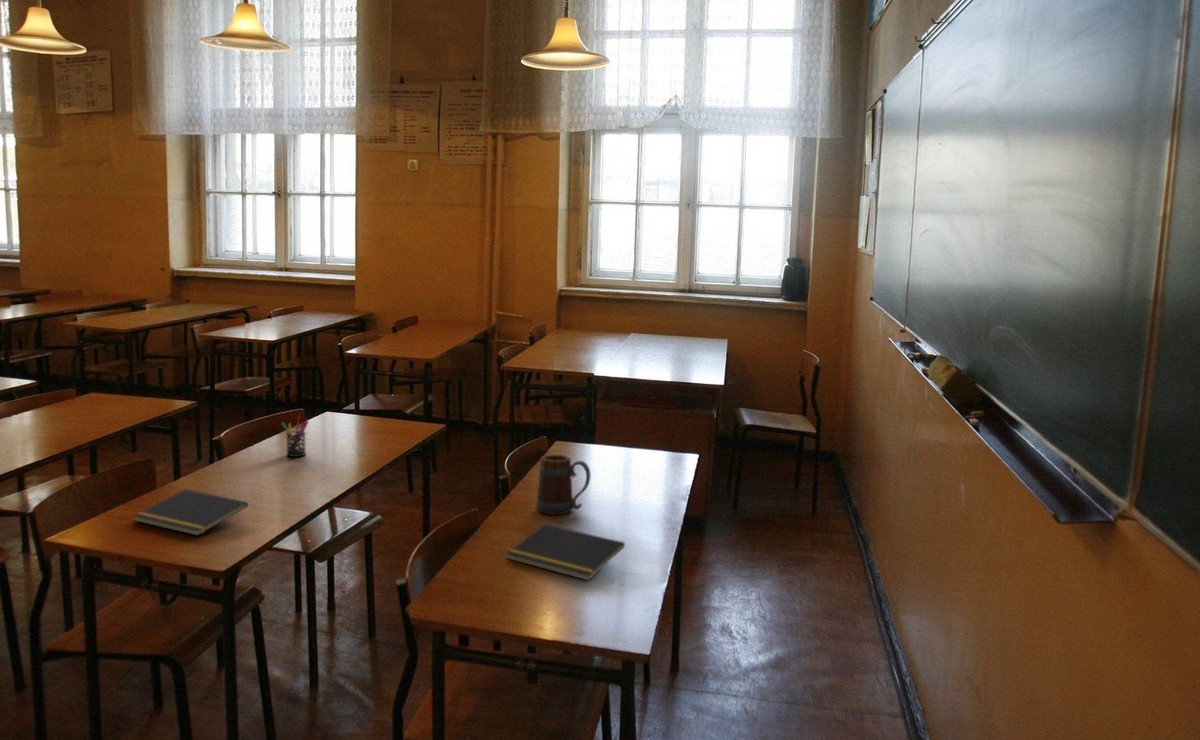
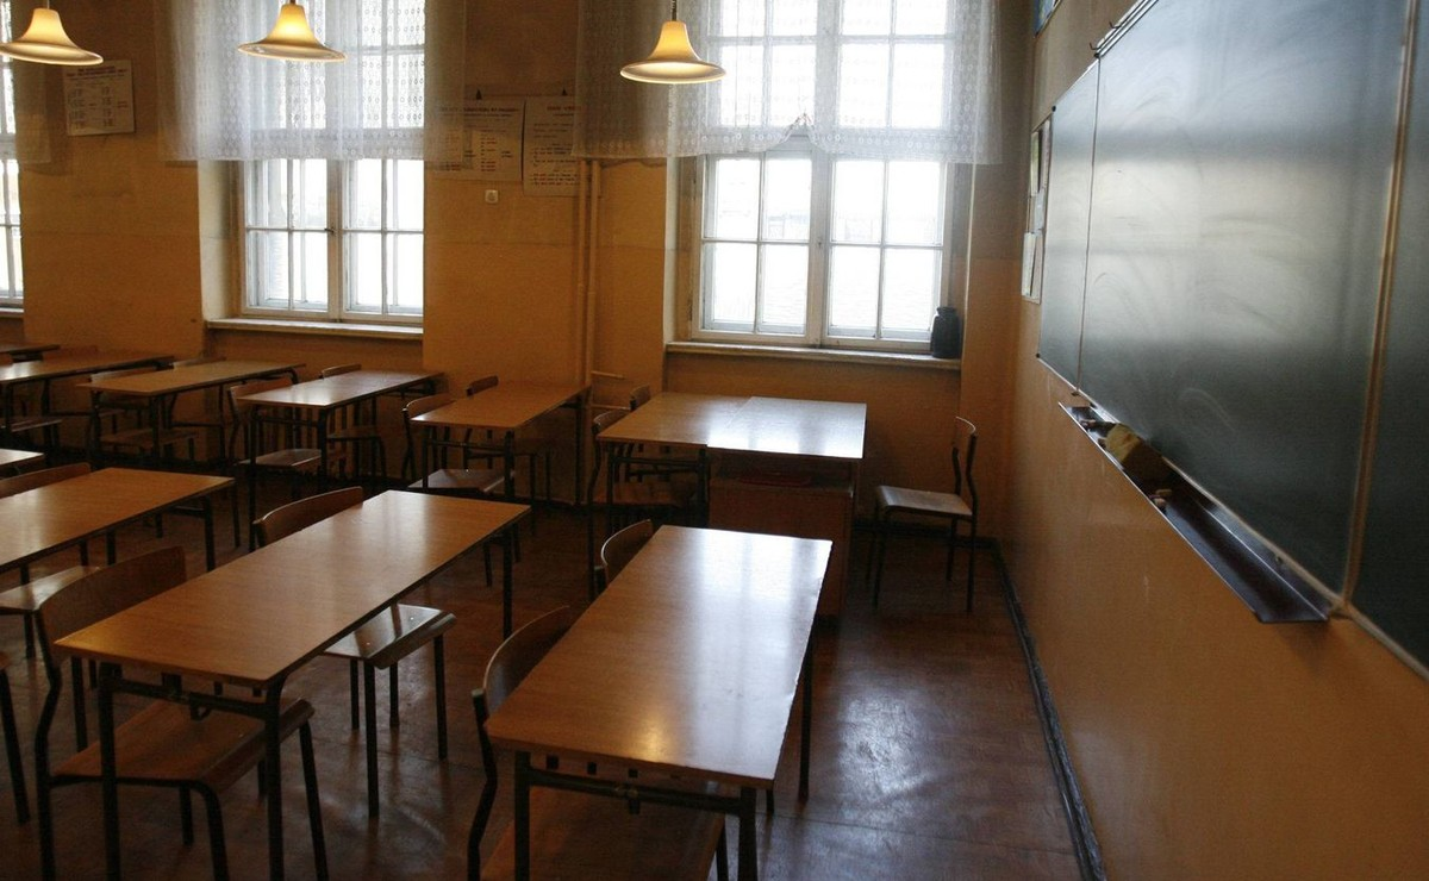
- pen holder [281,415,310,458]
- notepad [132,488,249,537]
- mug [535,454,592,516]
- notepad [505,523,626,581]
